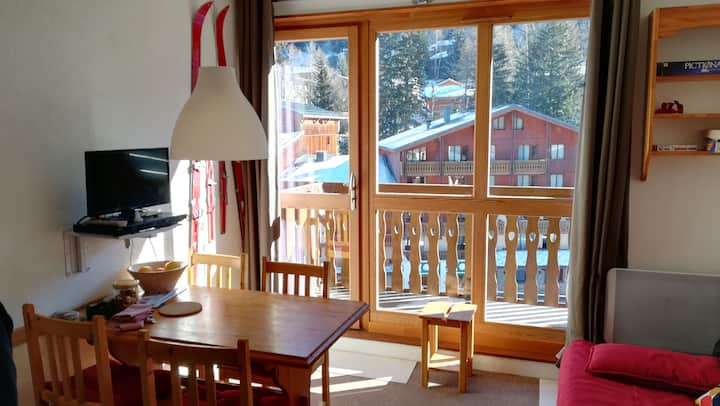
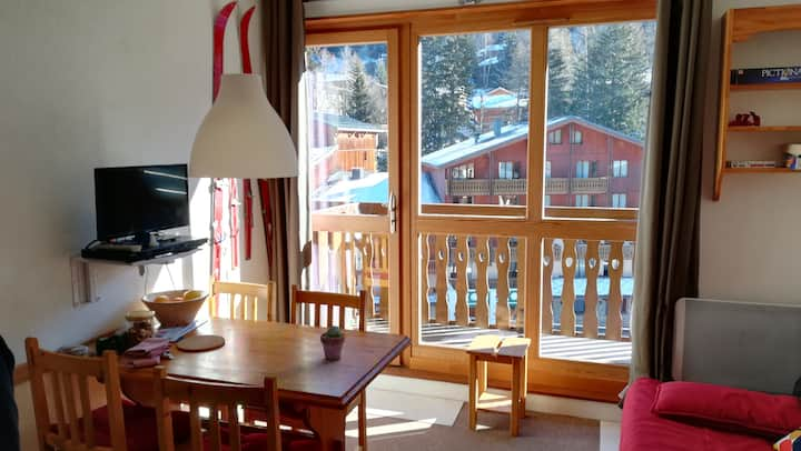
+ potted succulent [319,324,346,361]
